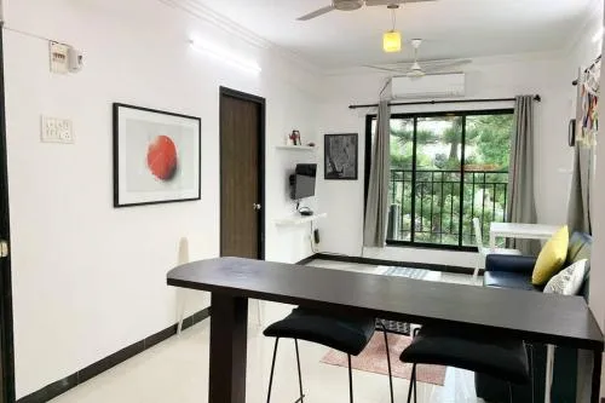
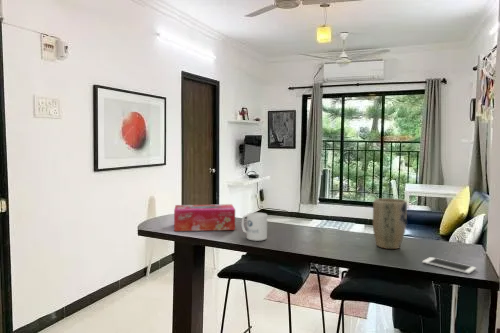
+ cell phone [421,256,477,275]
+ tissue box [173,203,236,232]
+ mug [241,212,268,242]
+ plant pot [372,197,408,250]
